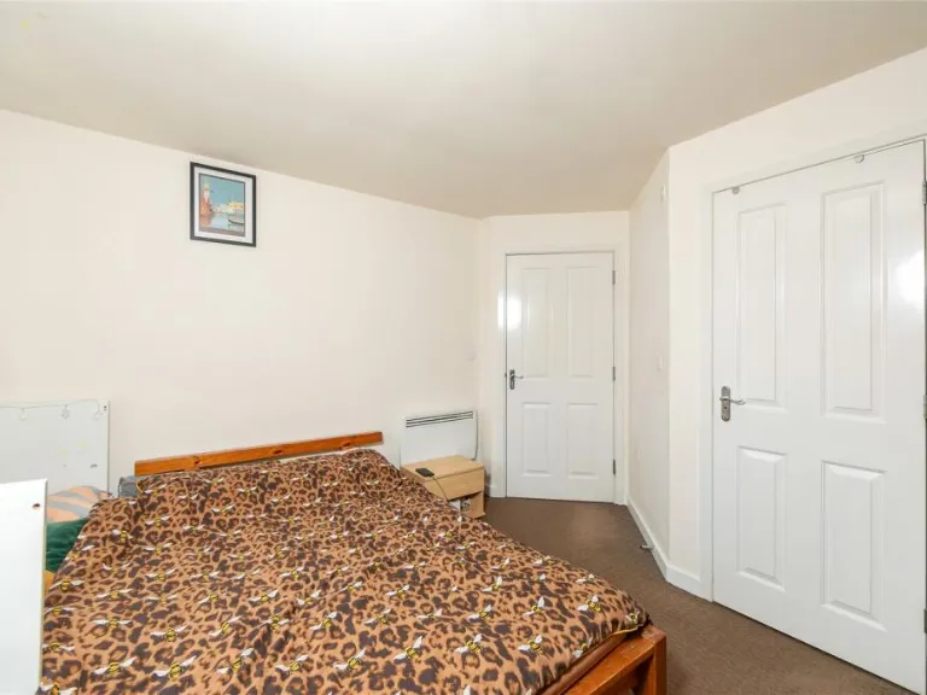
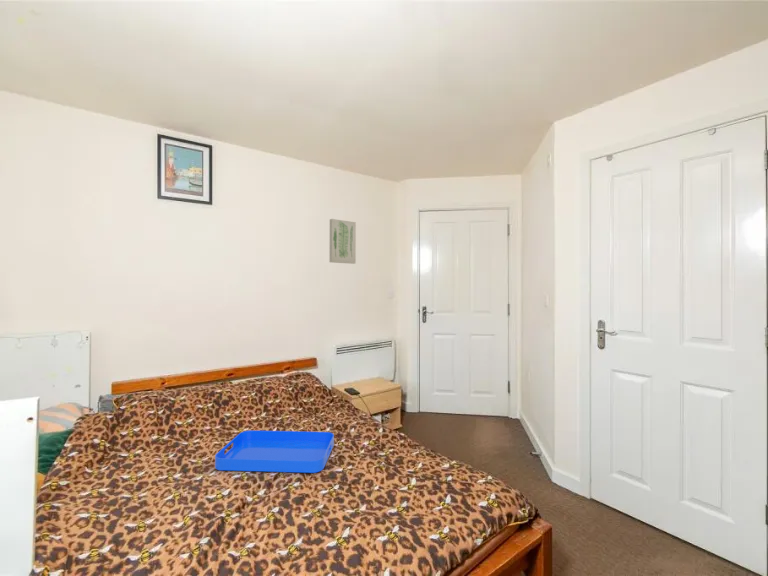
+ serving tray [214,429,335,474]
+ wall art [329,218,357,265]
